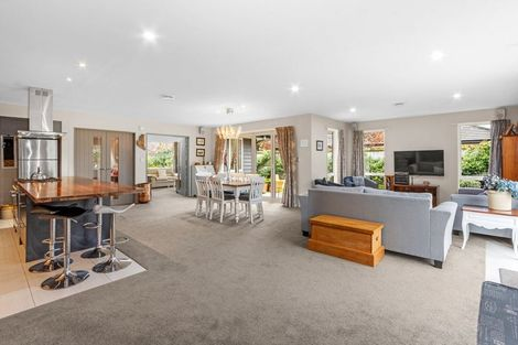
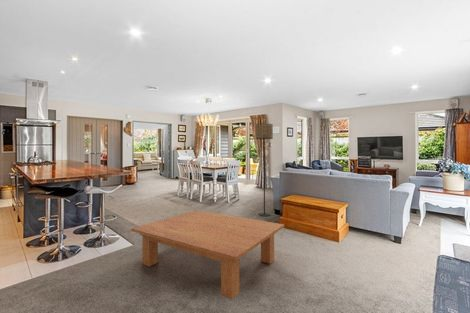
+ coffee table [130,209,285,300]
+ floor lamp [254,123,274,217]
